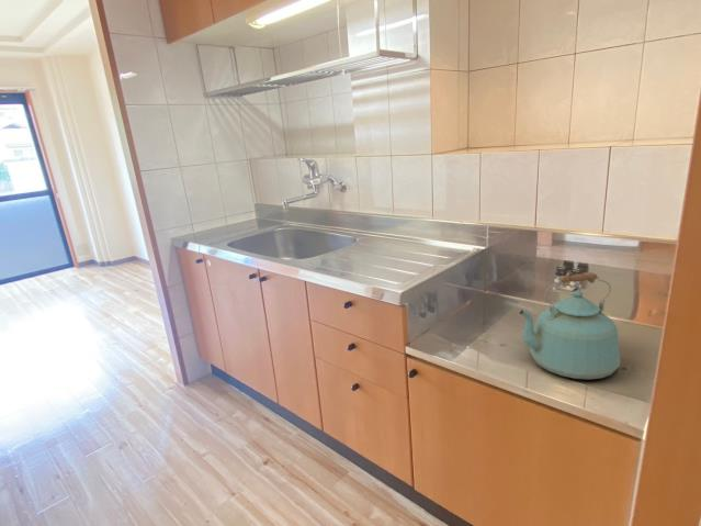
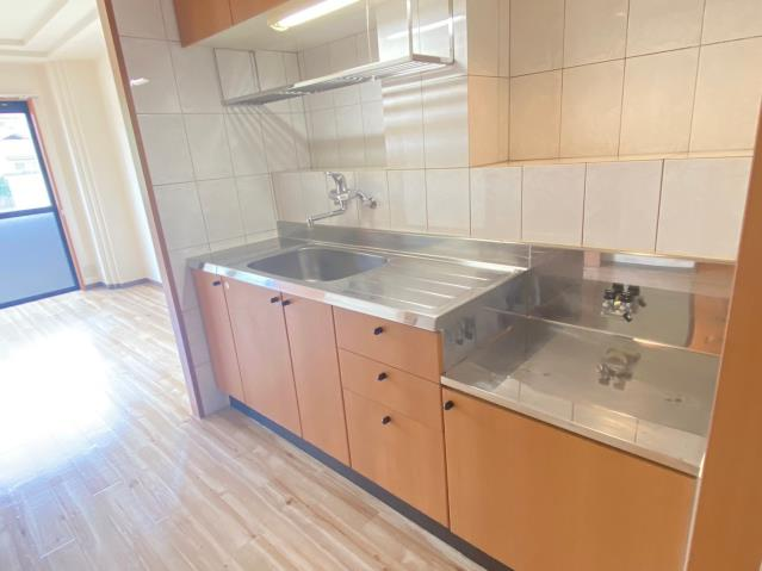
- kettle [518,271,622,380]
